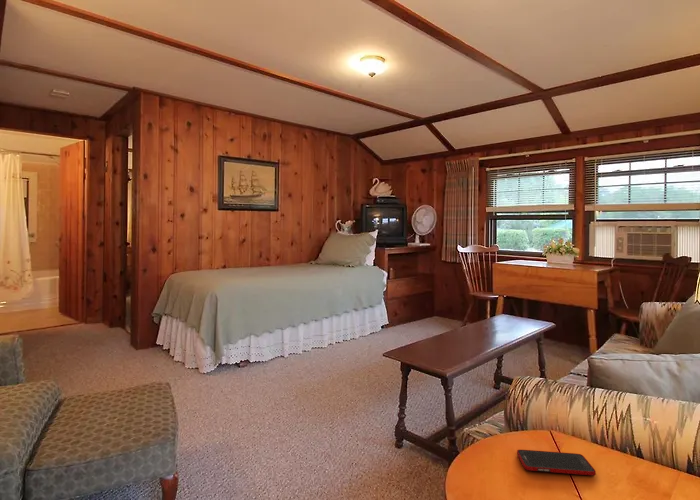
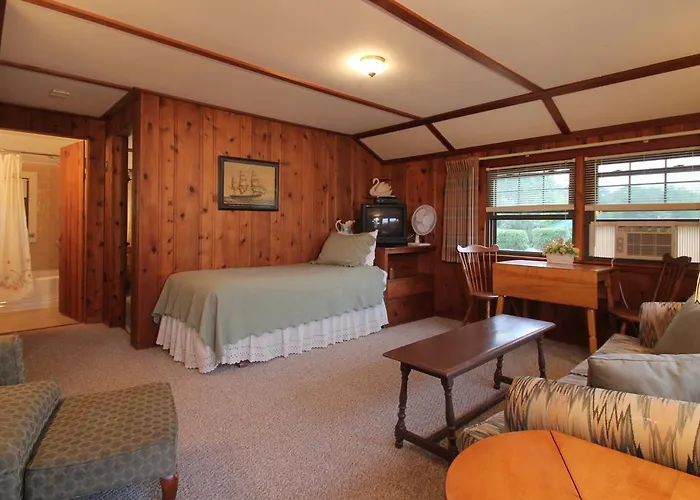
- cell phone [516,449,597,476]
